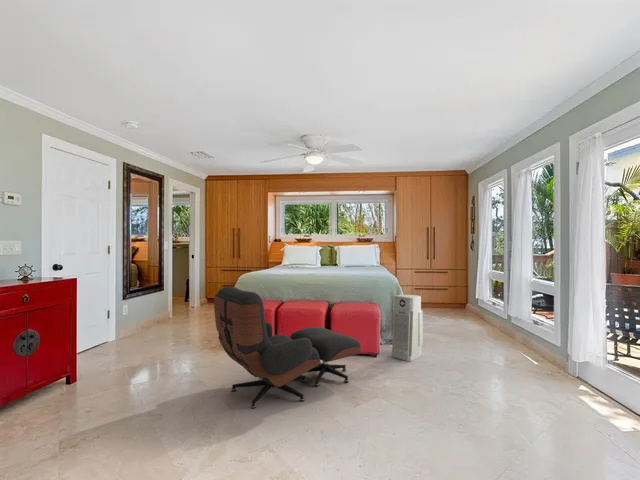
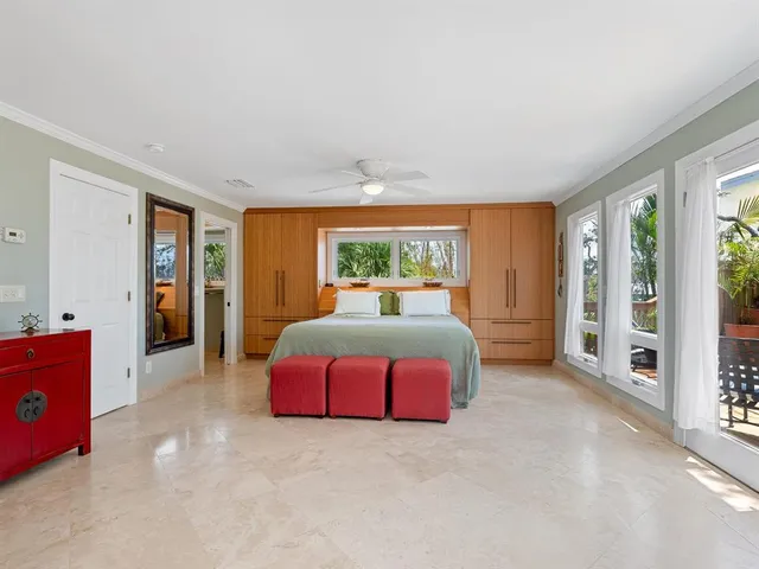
- lounge chair [213,286,362,410]
- air purifier [391,294,424,362]
